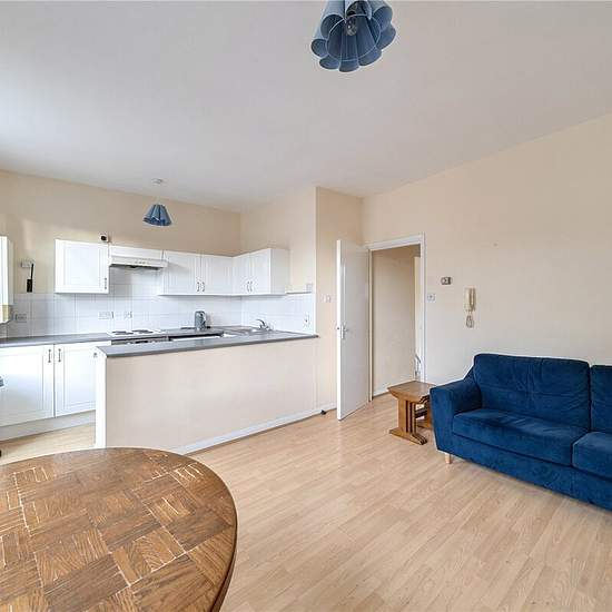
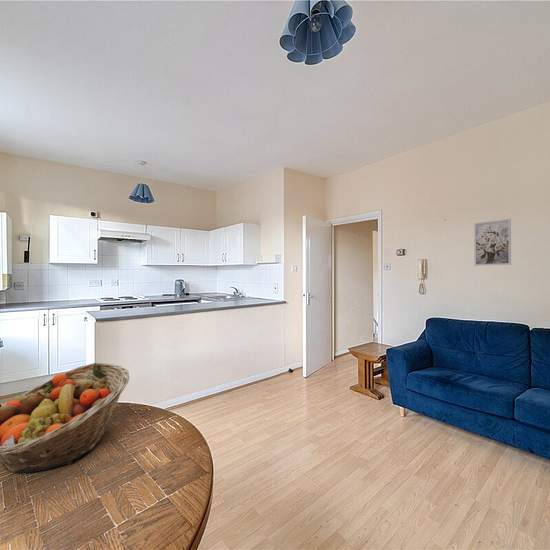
+ fruit basket [0,362,130,474]
+ wall art [473,218,512,267]
